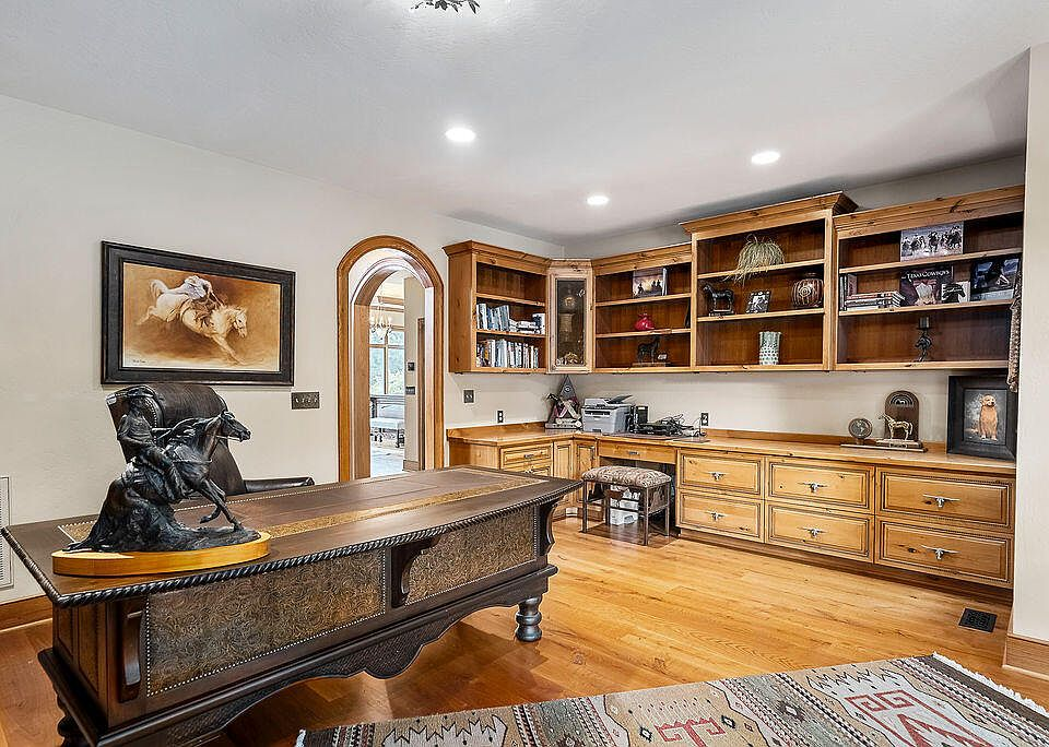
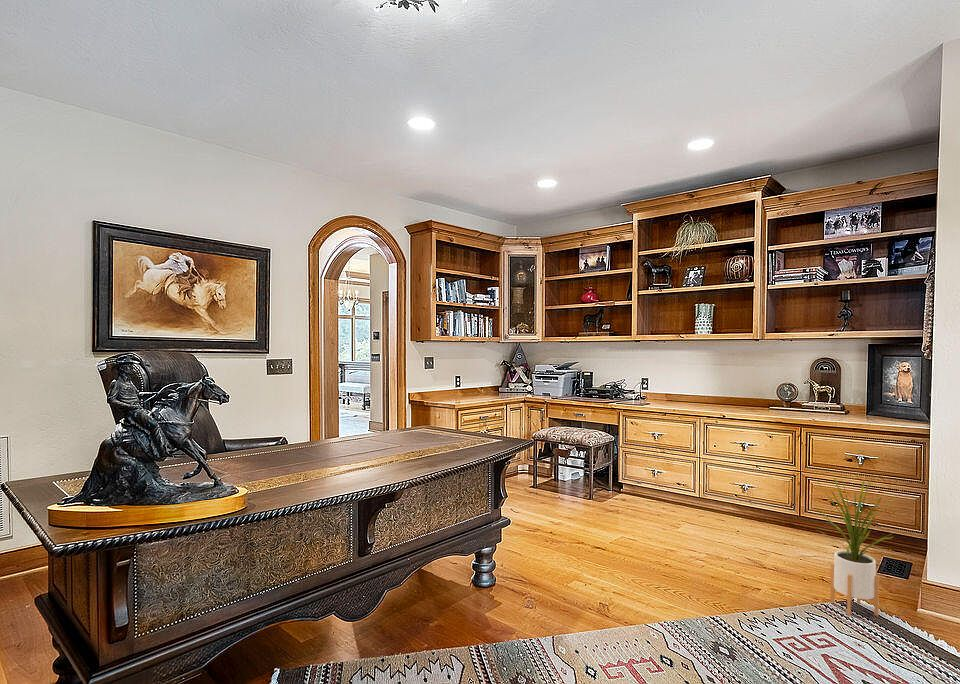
+ house plant [815,470,902,617]
